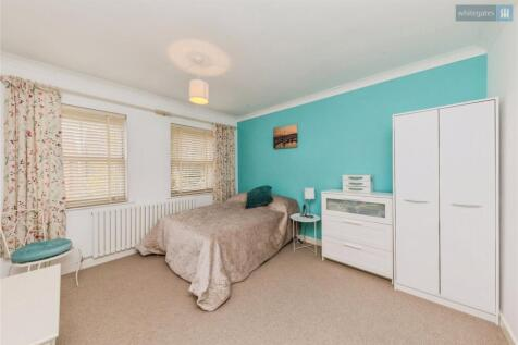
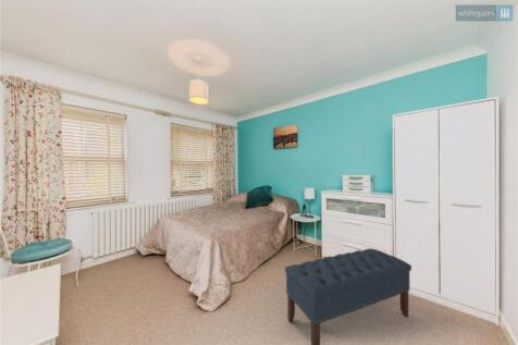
+ bench [284,247,412,345]
